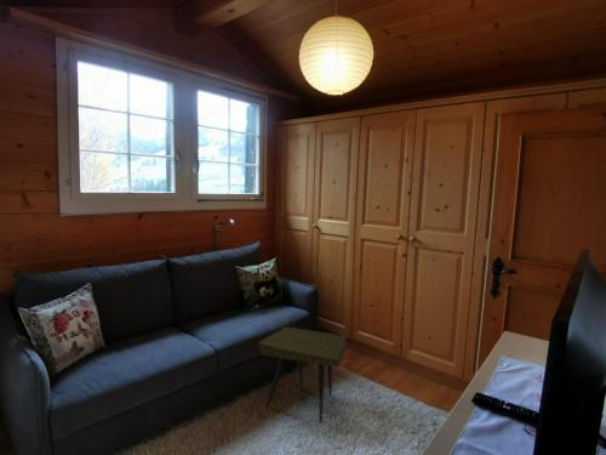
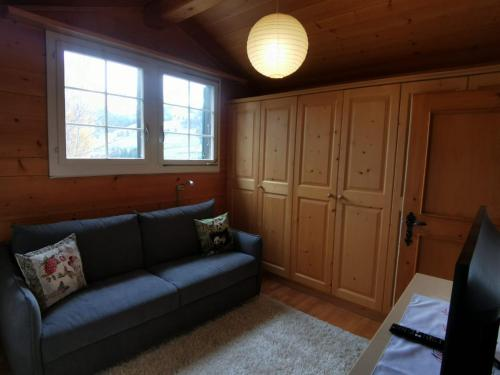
- side table [257,326,348,423]
